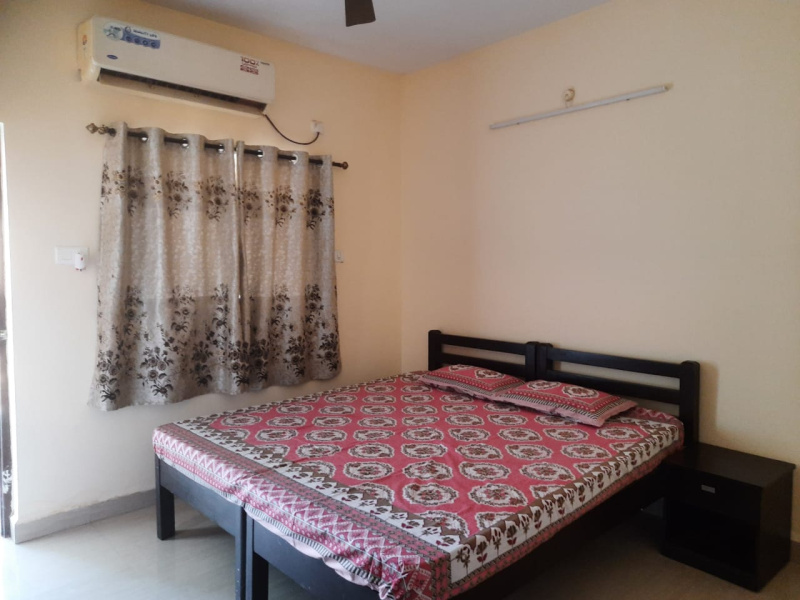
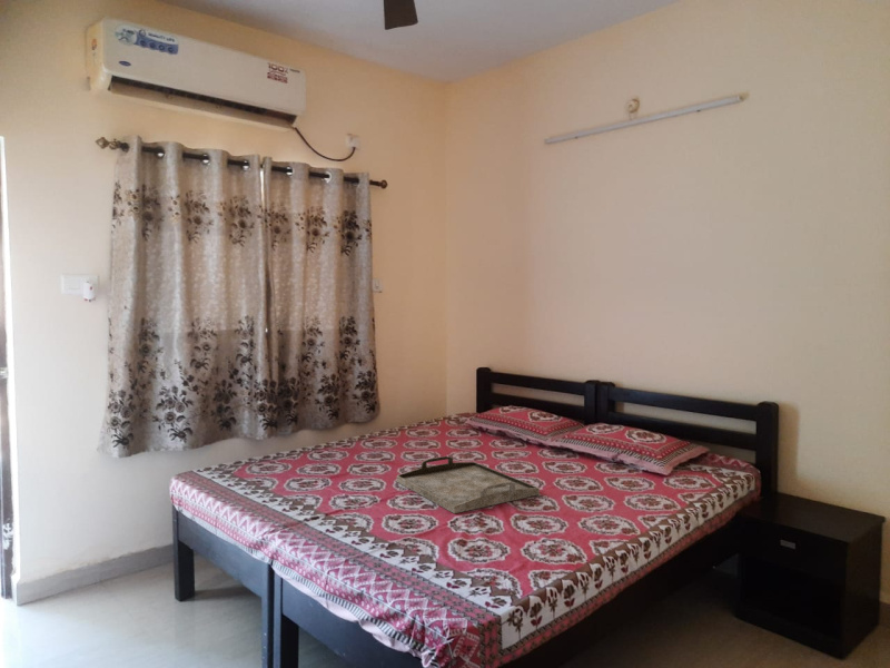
+ serving tray [396,455,541,514]
